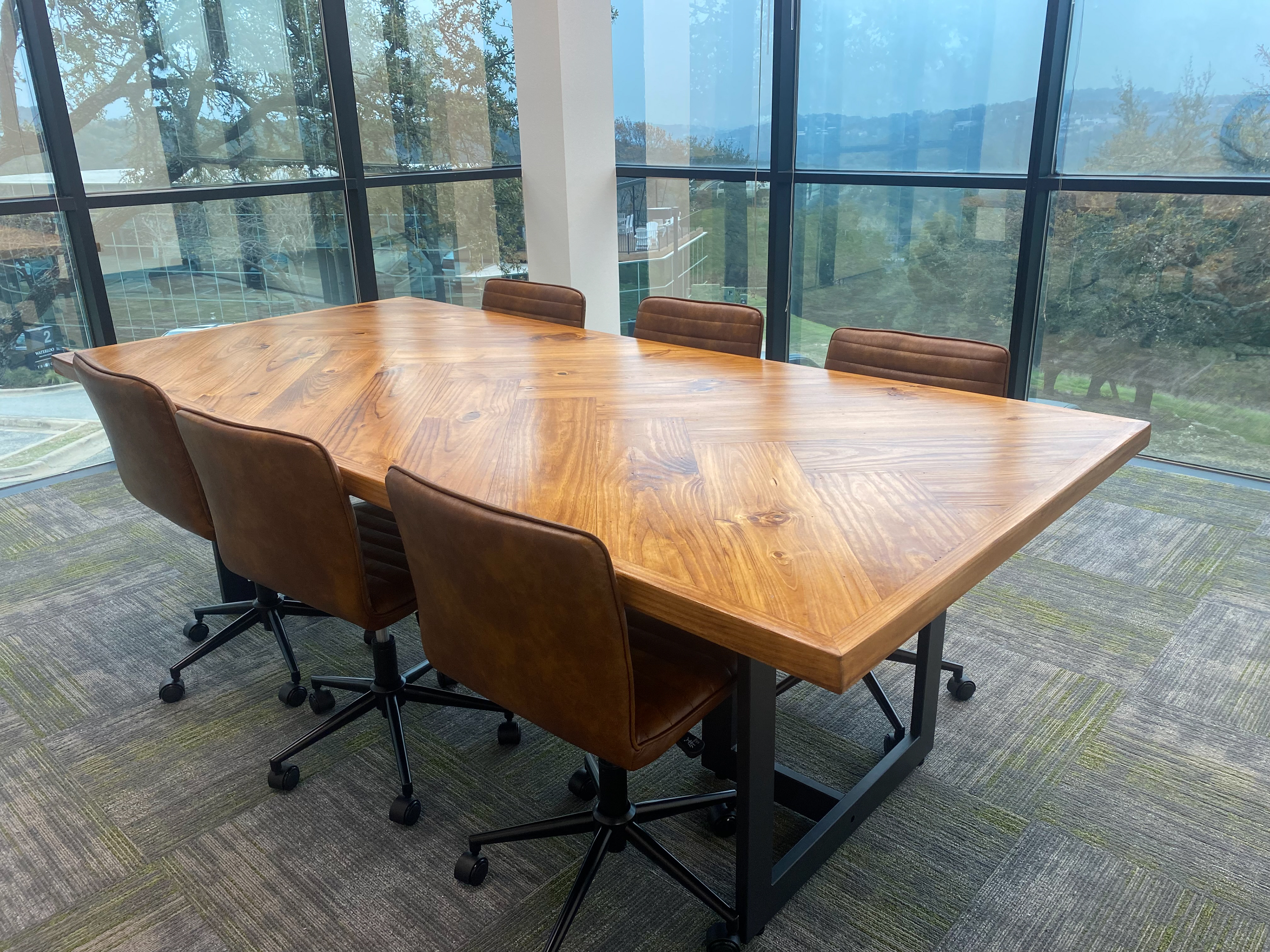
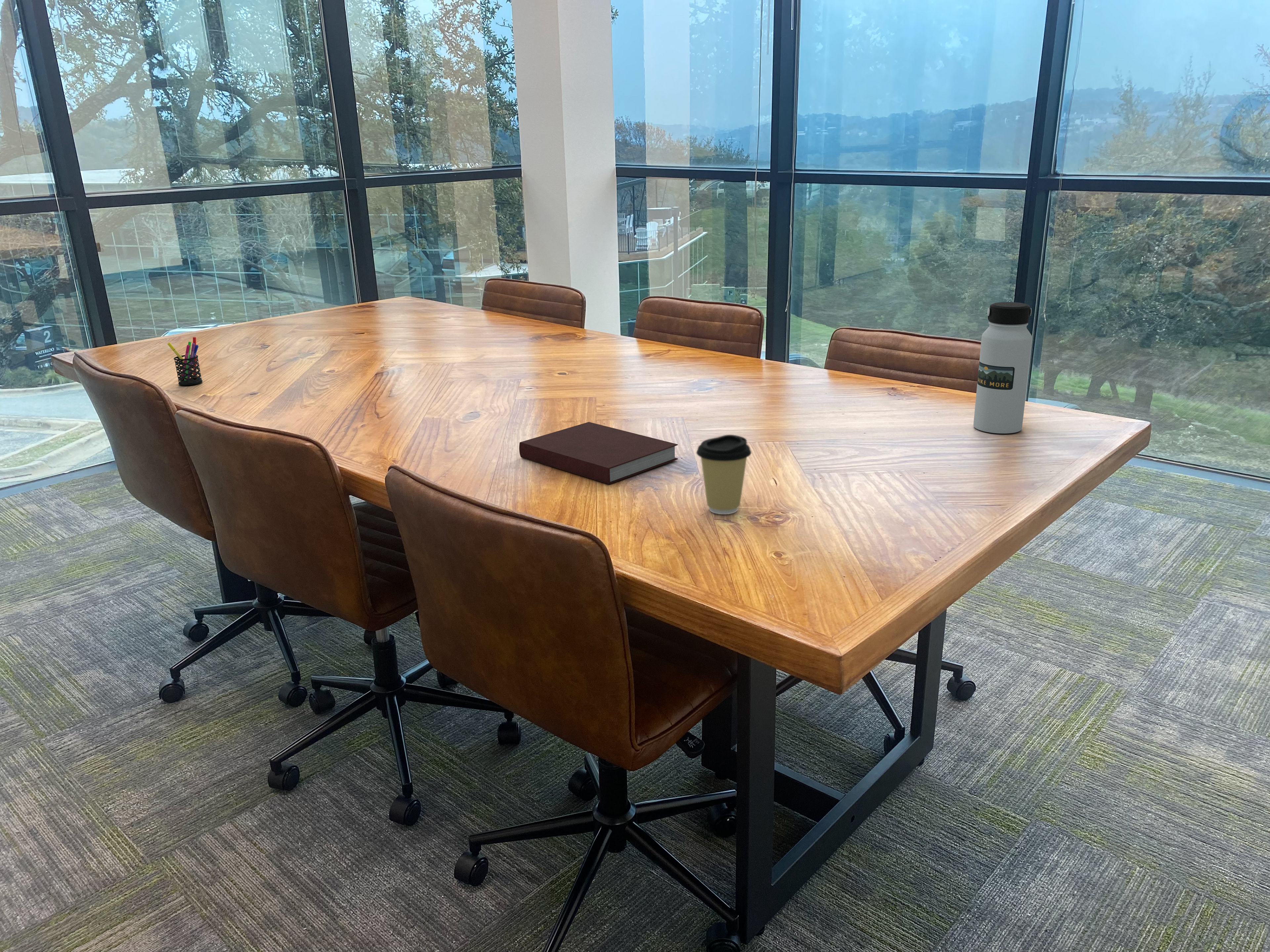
+ water bottle [973,302,1033,434]
+ coffee cup [696,434,752,515]
+ pen holder [167,337,203,386]
+ notebook [519,421,678,485]
